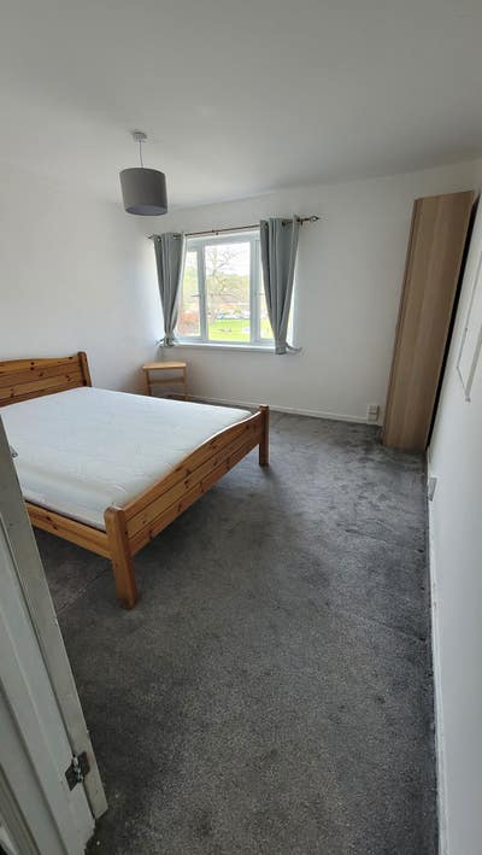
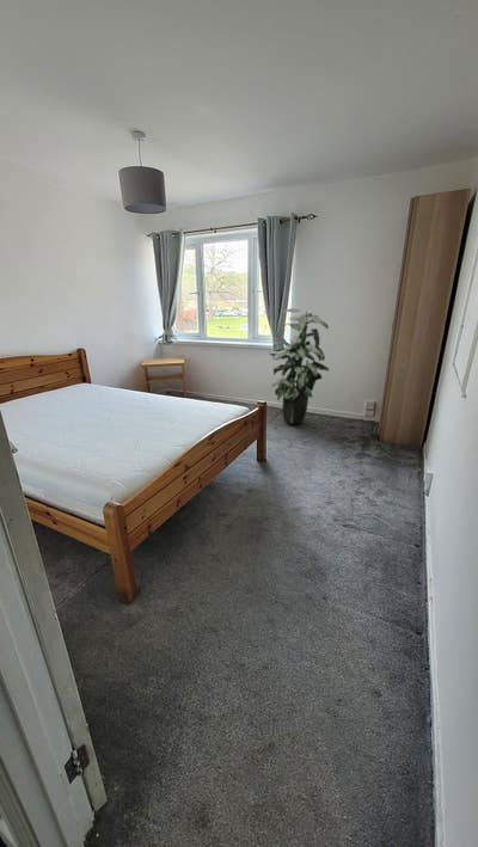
+ indoor plant [268,307,330,425]
